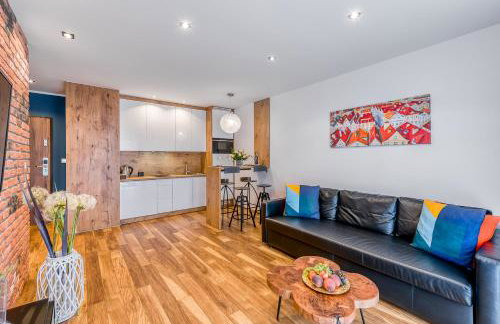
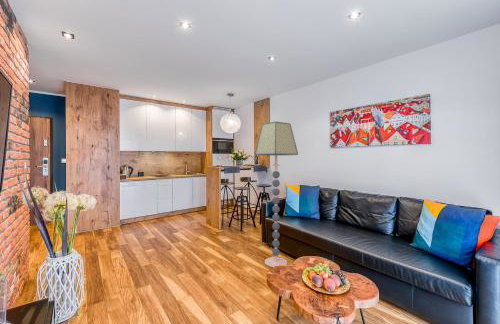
+ floor lamp [254,120,299,268]
